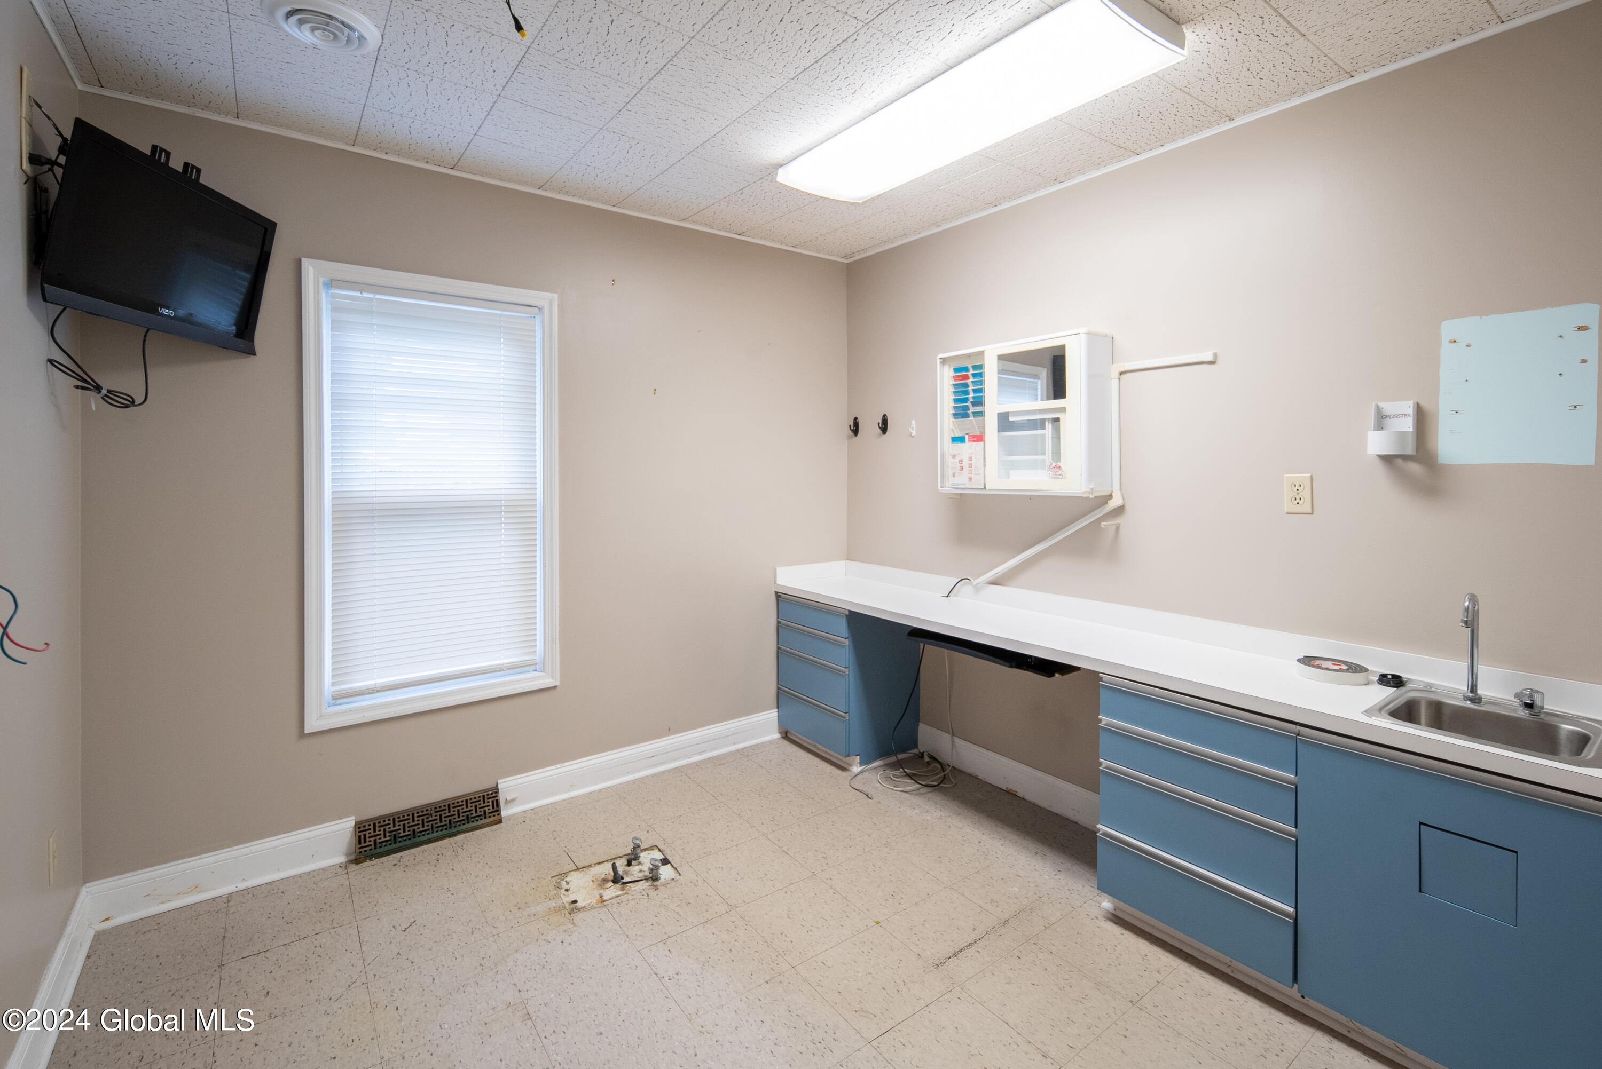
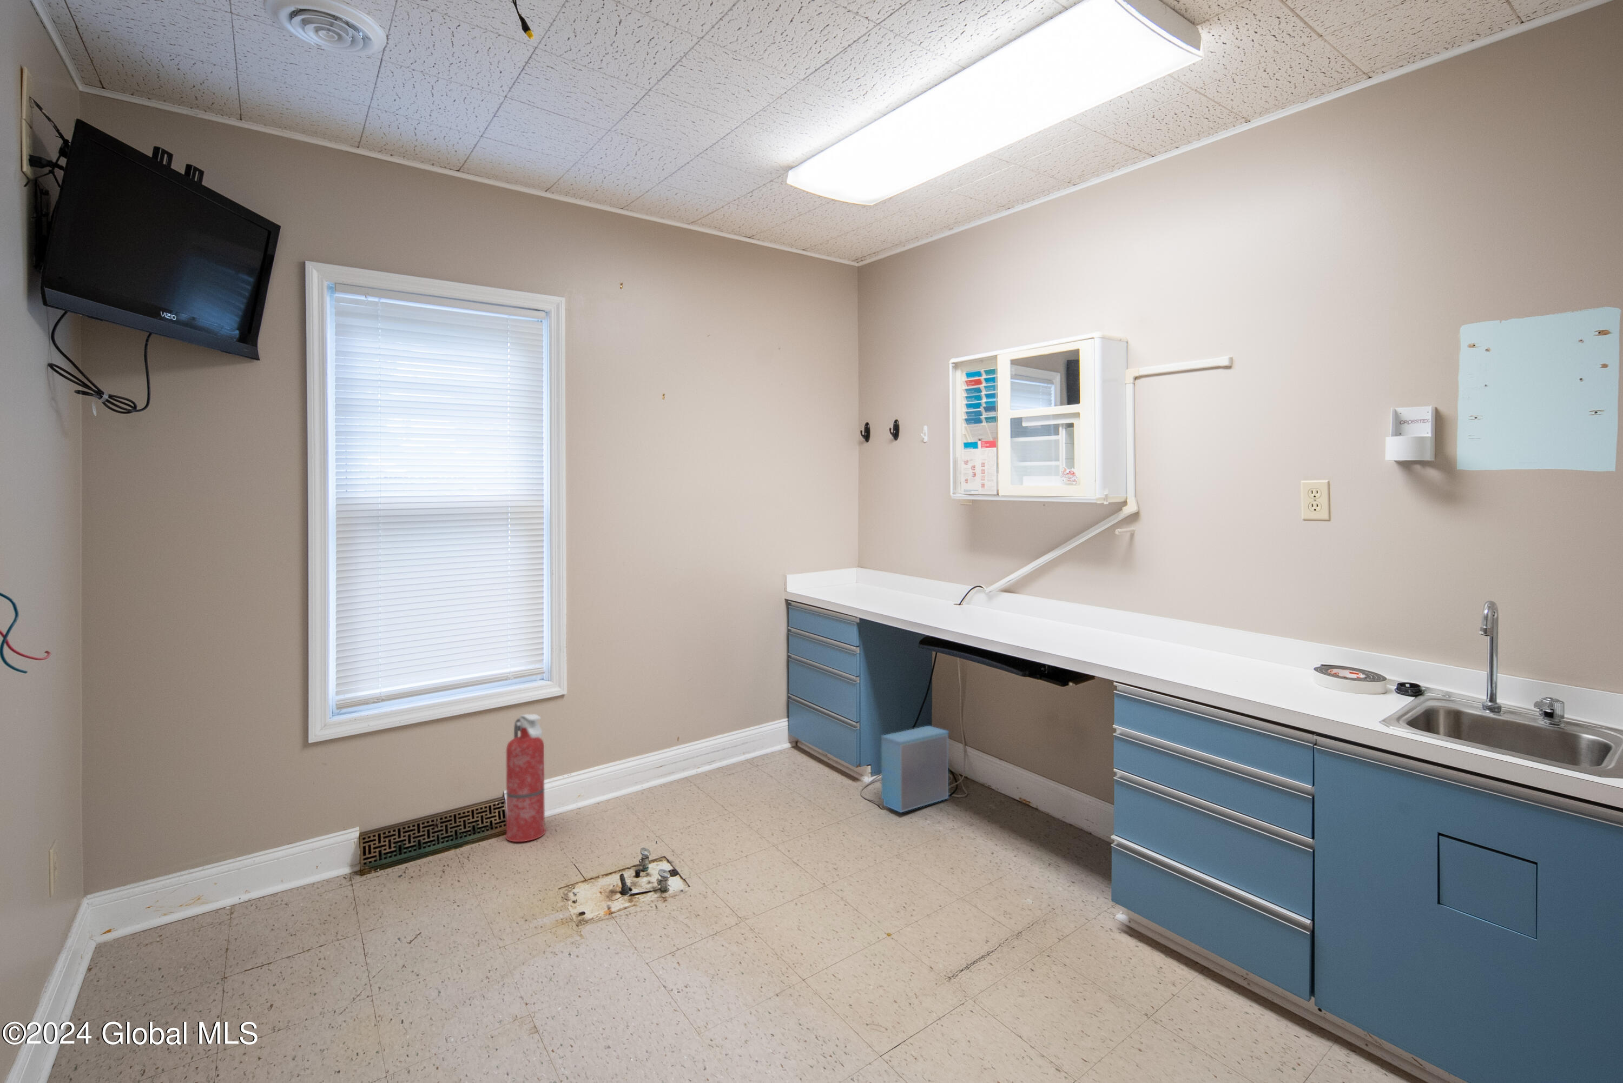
+ fire extinguisher [504,713,547,842]
+ storage bin [880,725,949,813]
